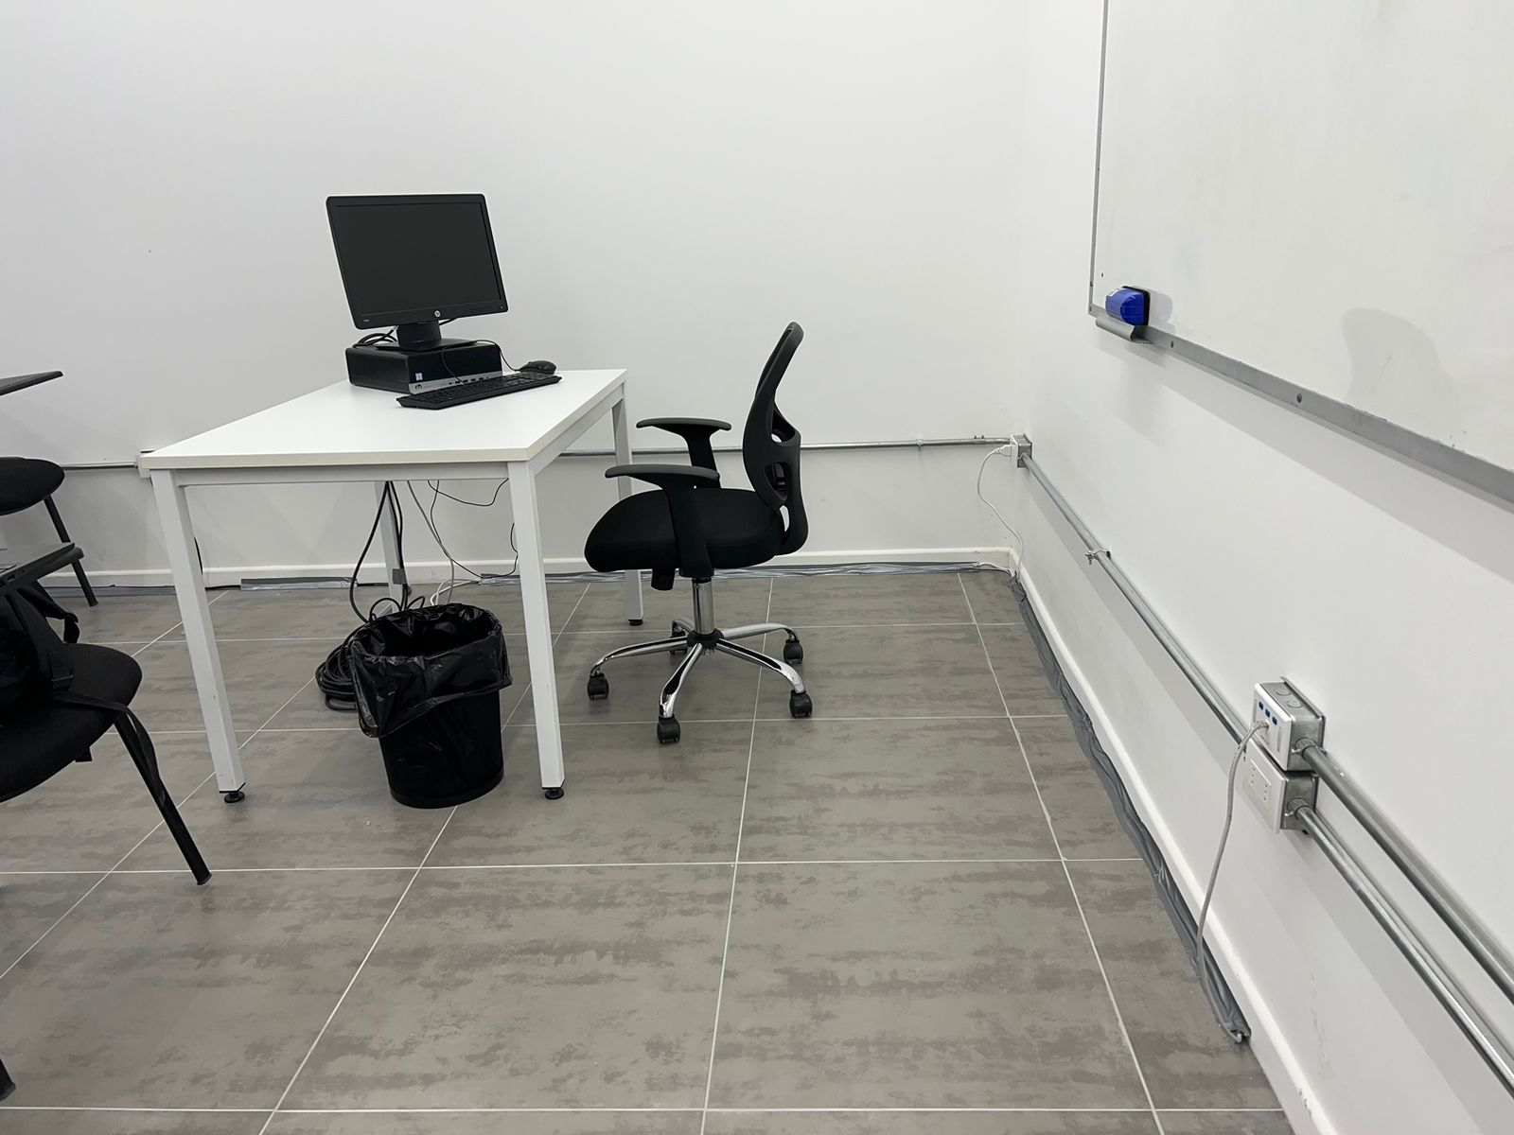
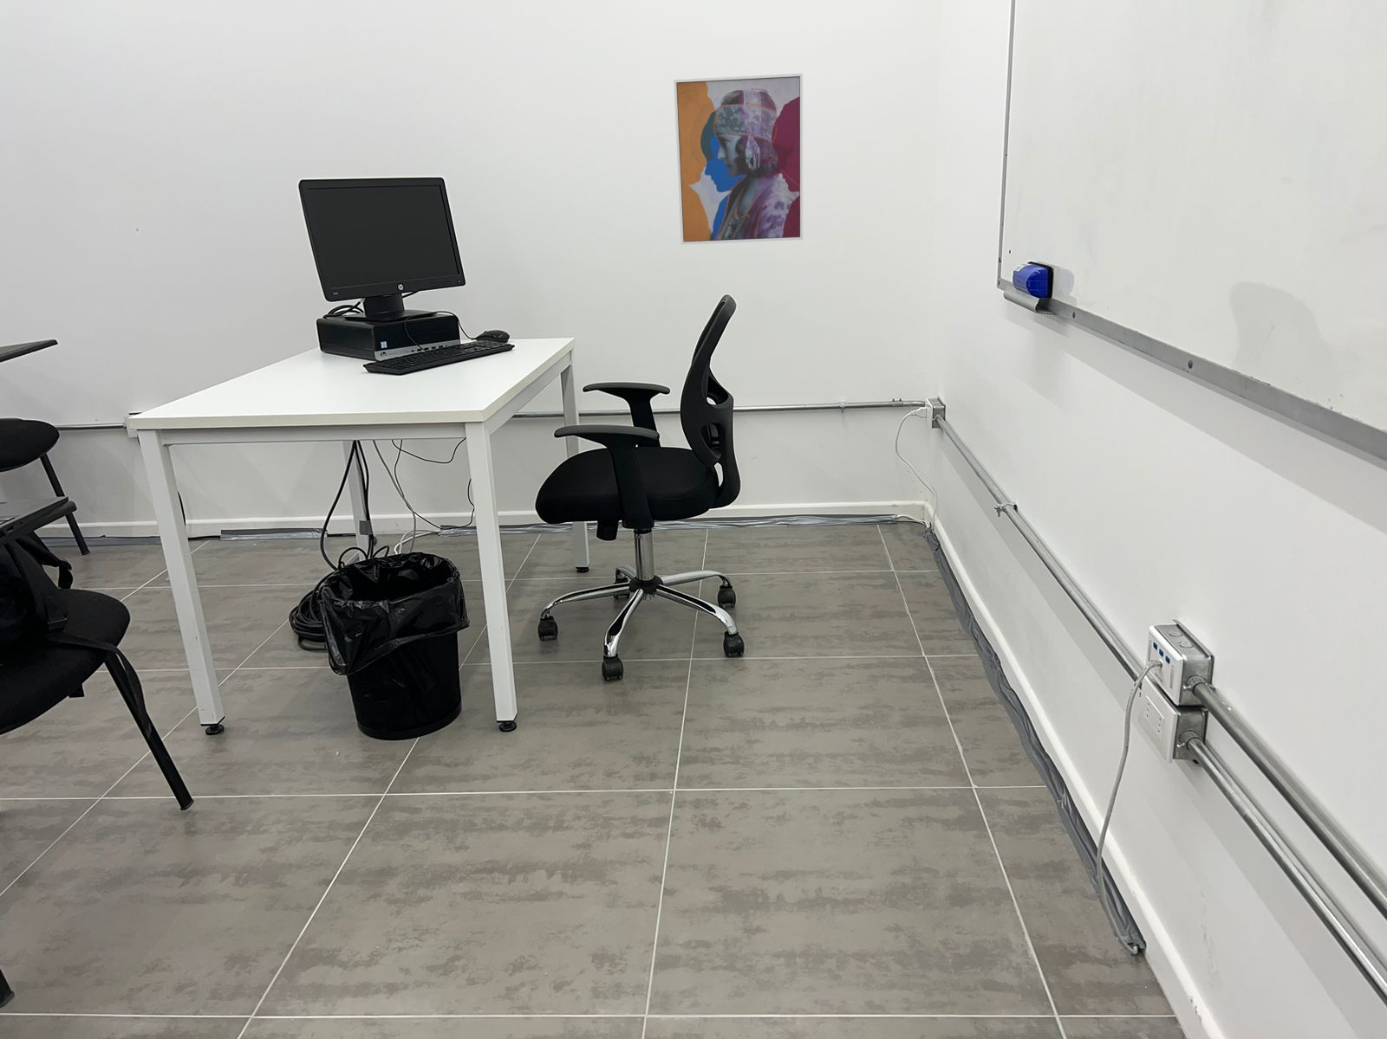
+ wall art [673,73,804,246]
